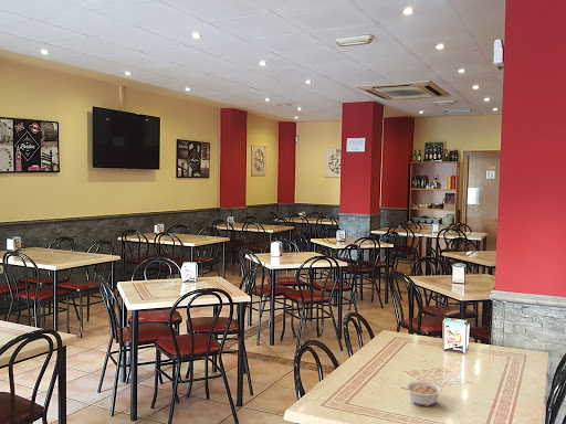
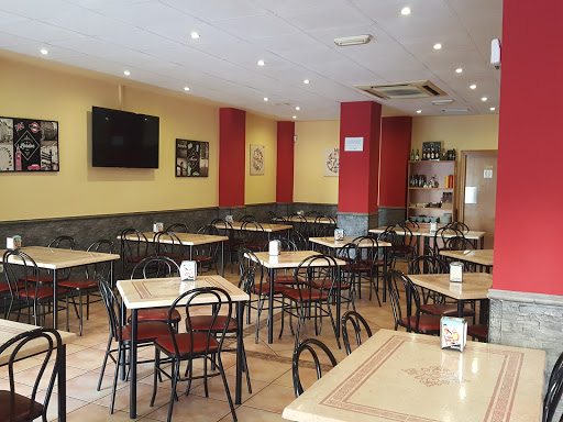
- legume [399,380,443,407]
